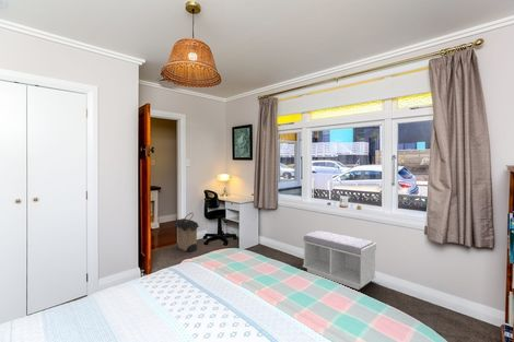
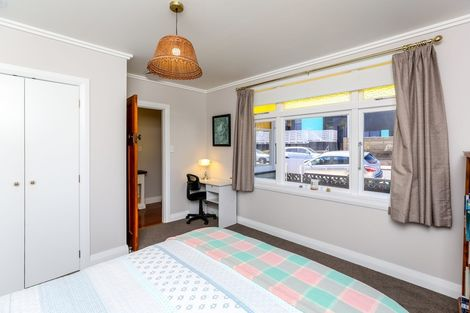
- bench [302,229,377,291]
- laundry hamper [172,212,200,252]
